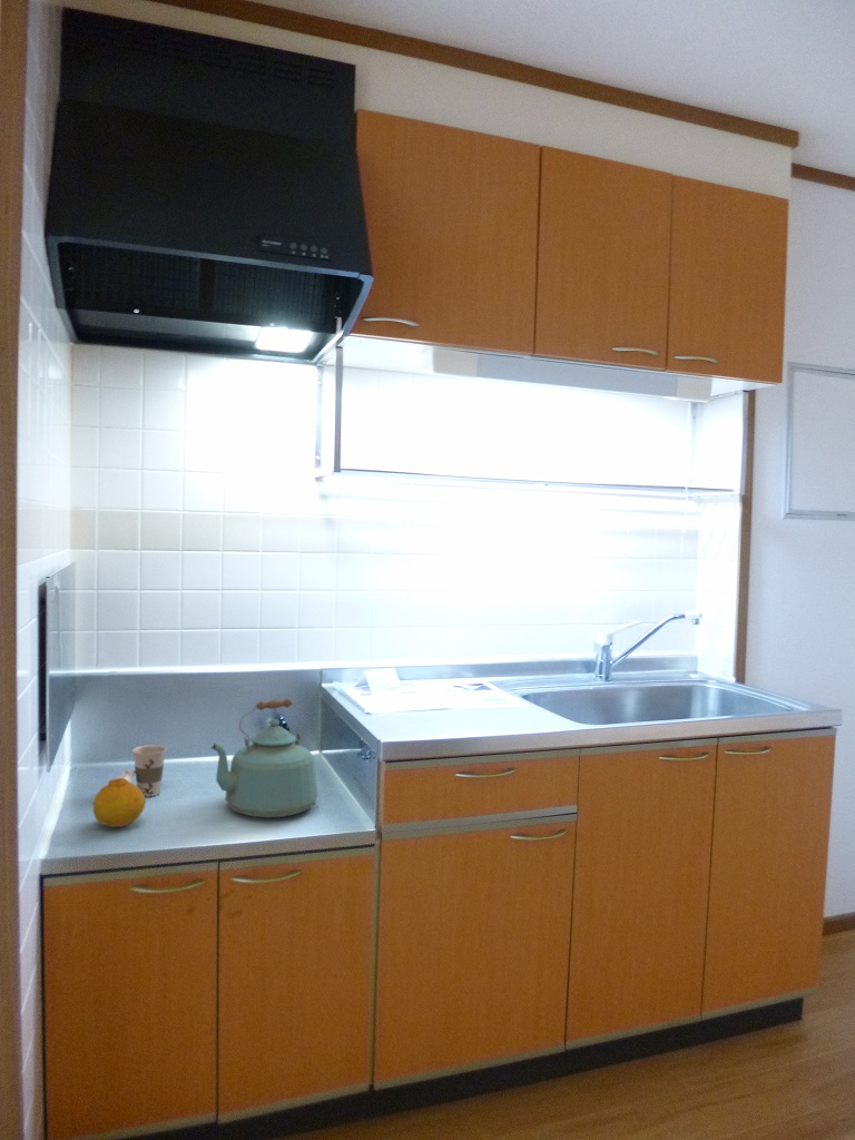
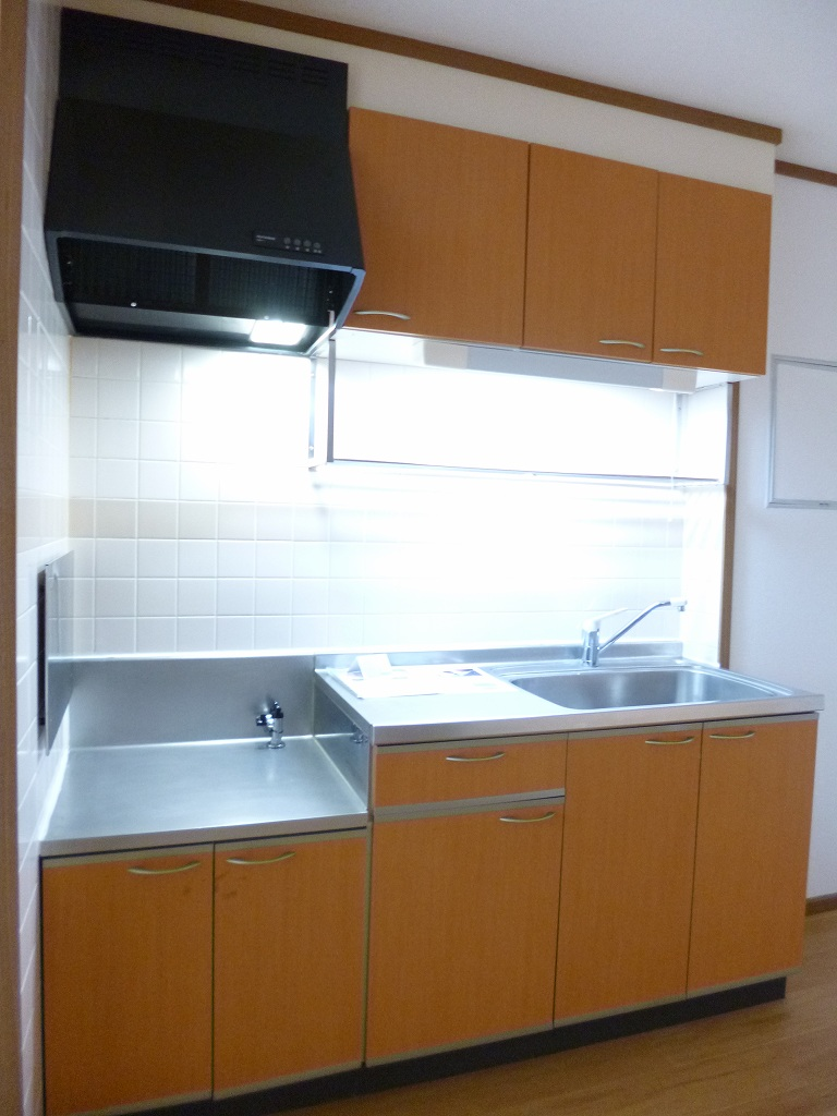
- kettle [210,697,320,819]
- fruit [92,778,146,828]
- cup [115,744,168,797]
